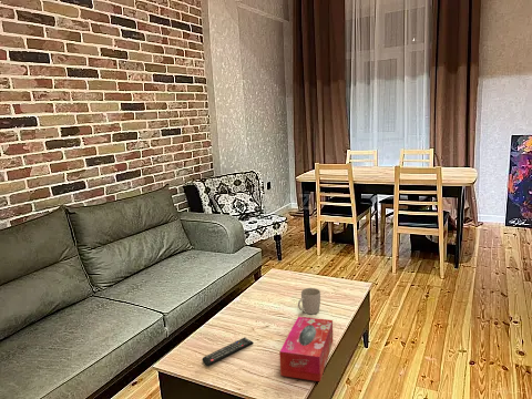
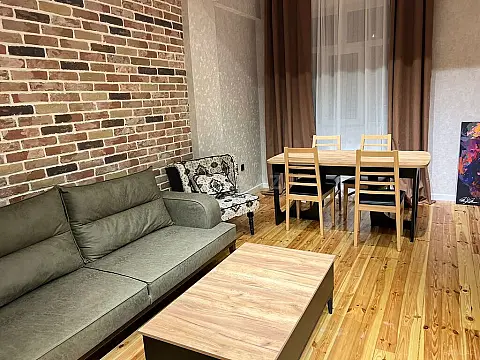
- remote control [201,337,255,367]
- mug [297,287,321,315]
- tissue box [278,316,334,382]
